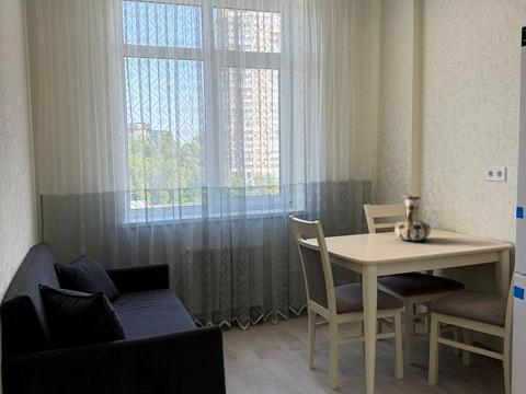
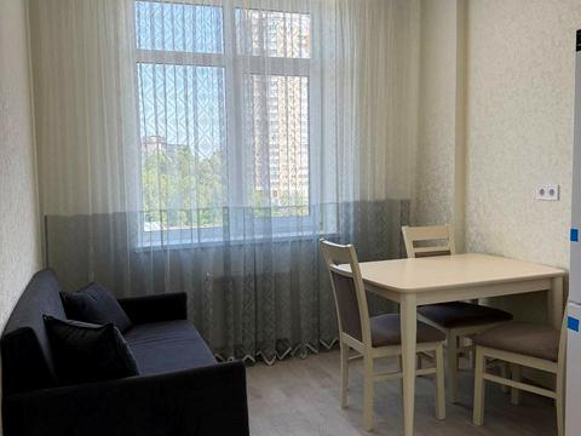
- vase [393,194,432,242]
